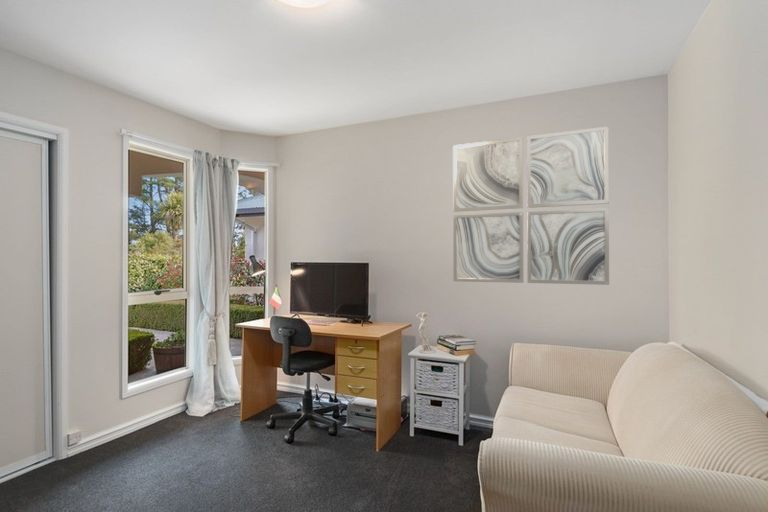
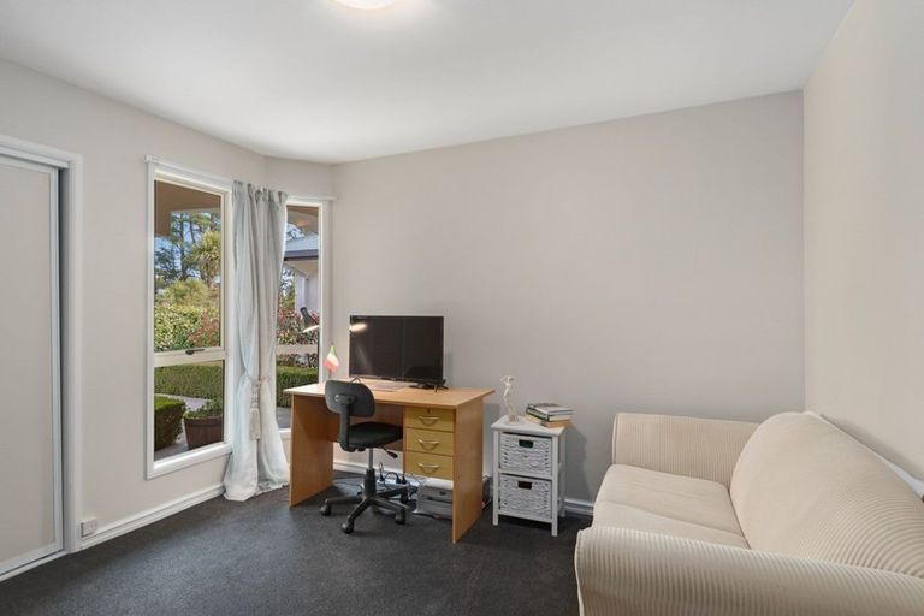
- wall art [452,125,610,286]
